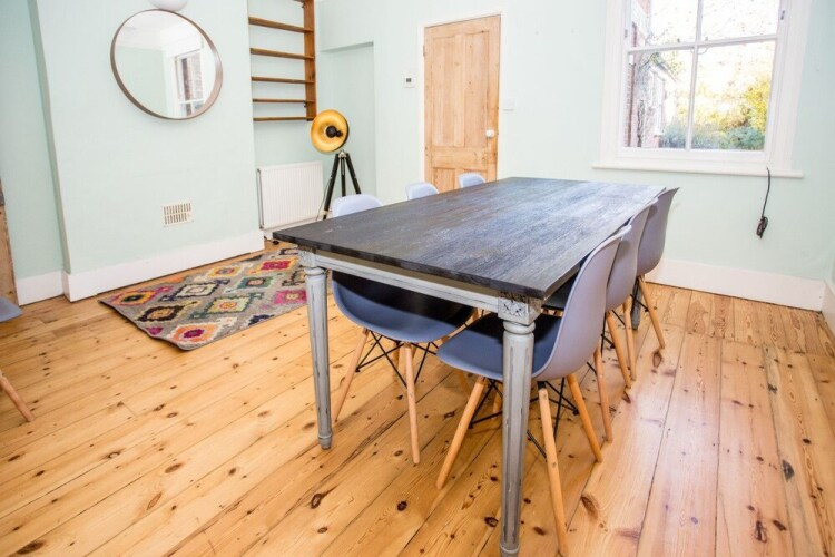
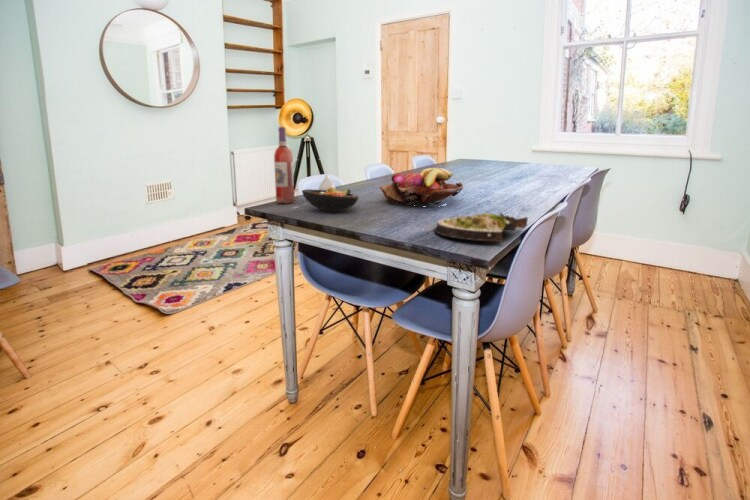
+ wine bottle [273,126,296,204]
+ fruit basket [379,167,464,207]
+ vase [318,173,337,190]
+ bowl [301,187,360,212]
+ salad plate [433,212,529,243]
